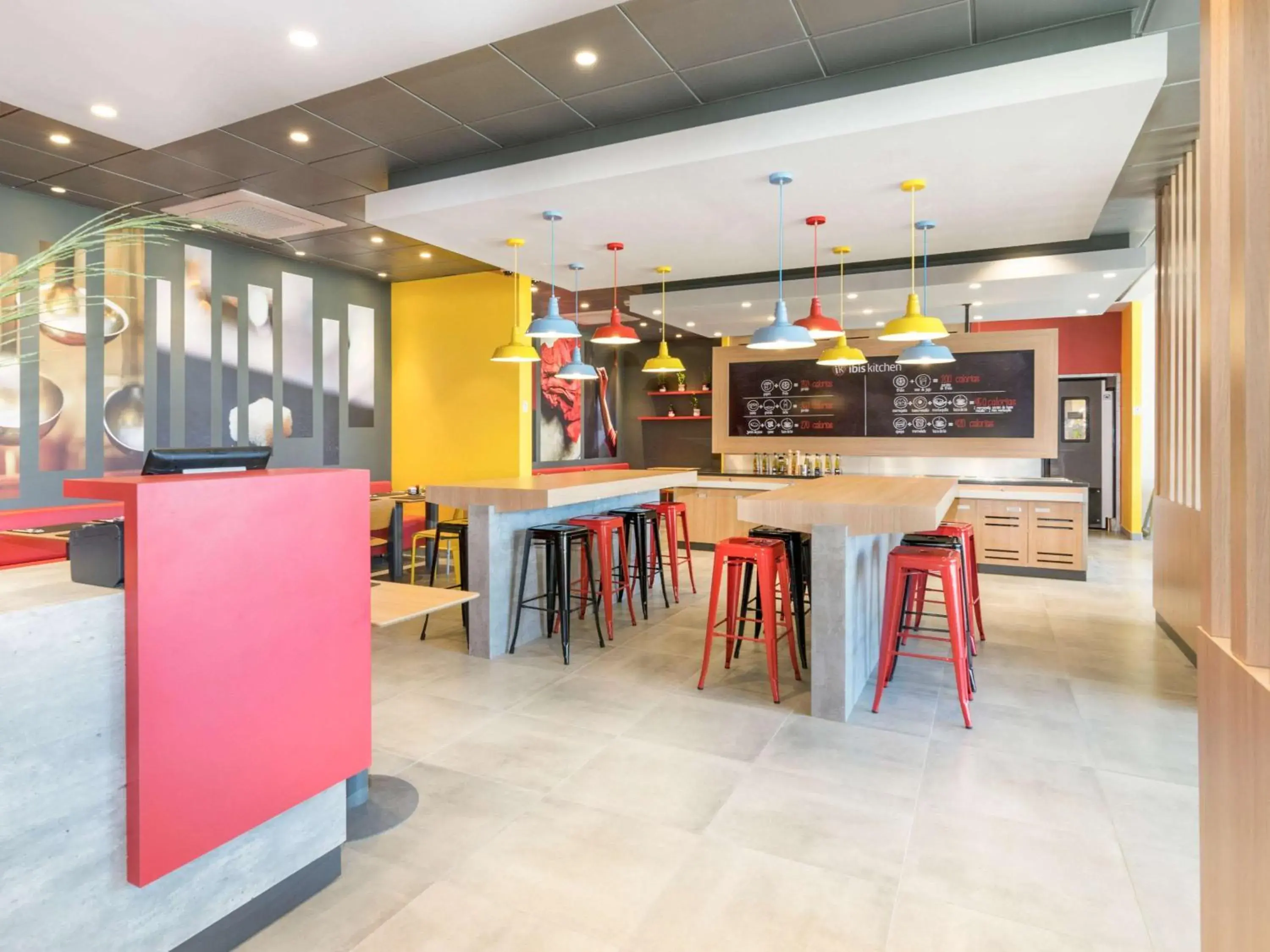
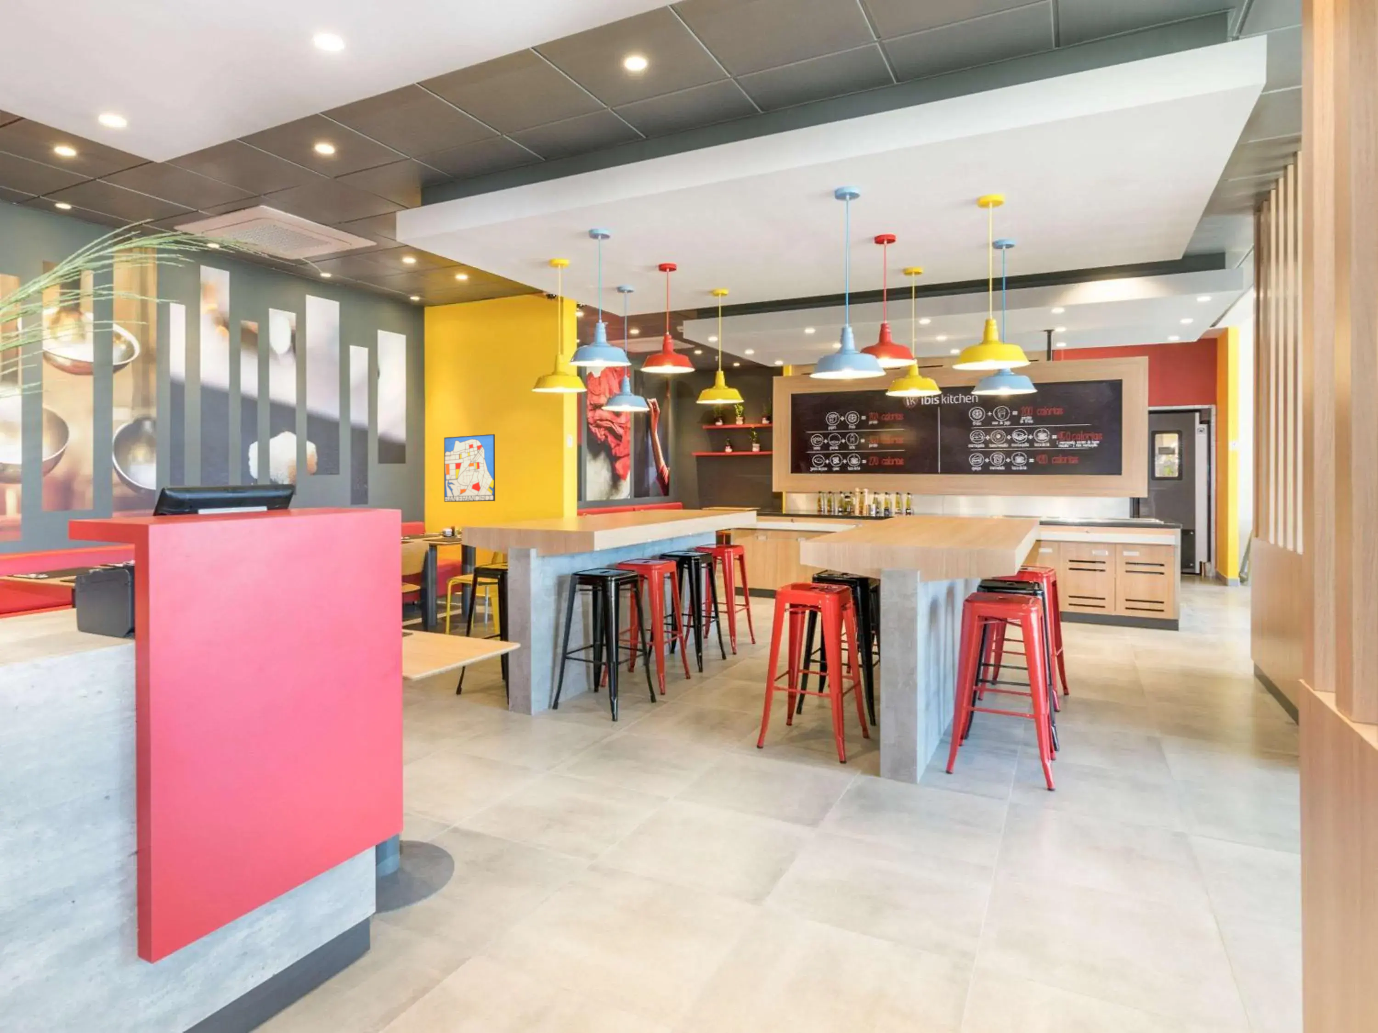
+ wall art [444,433,496,502]
